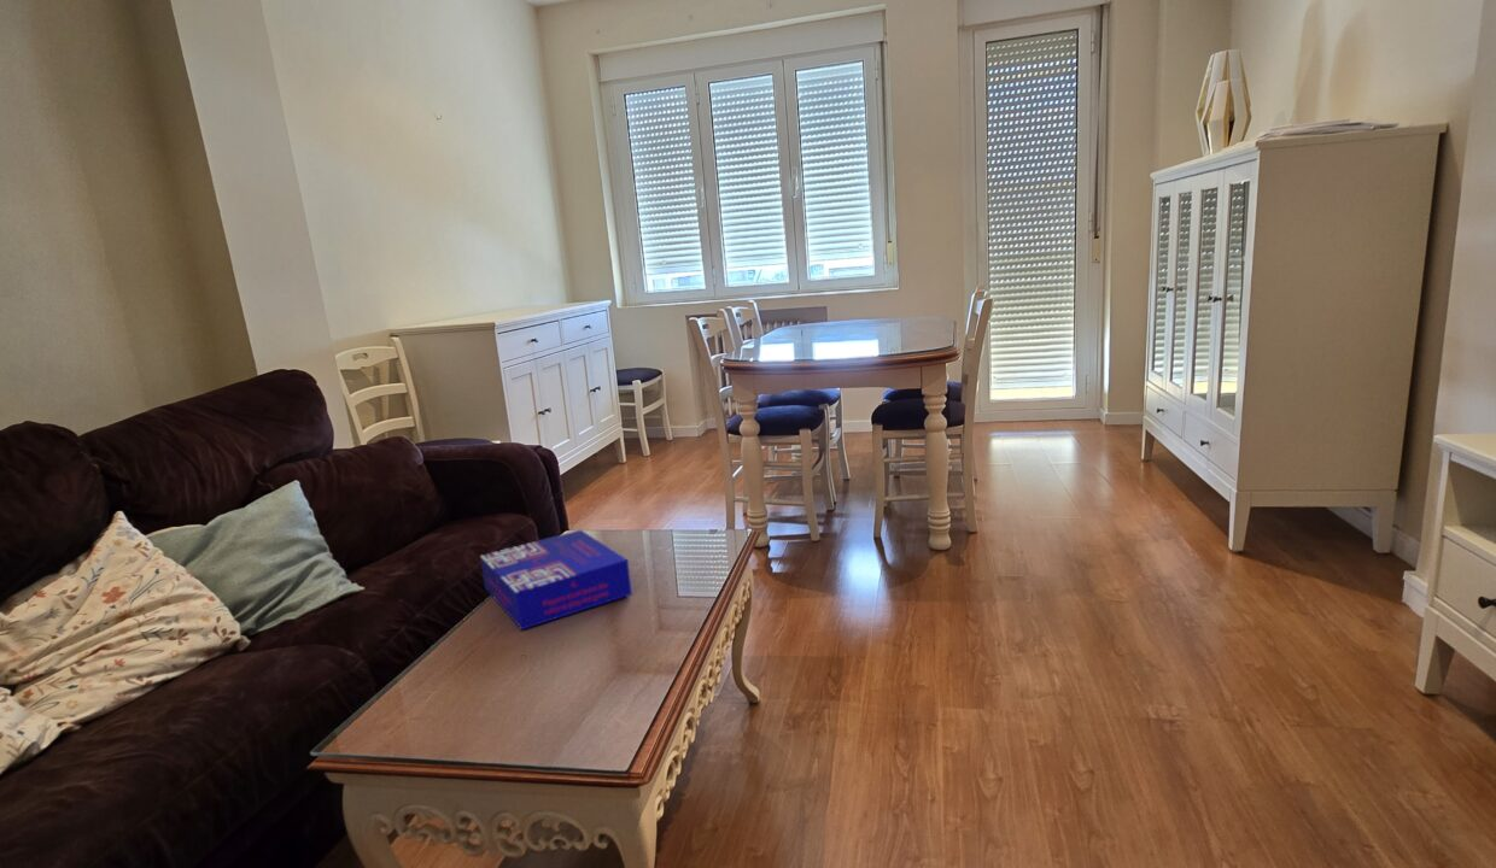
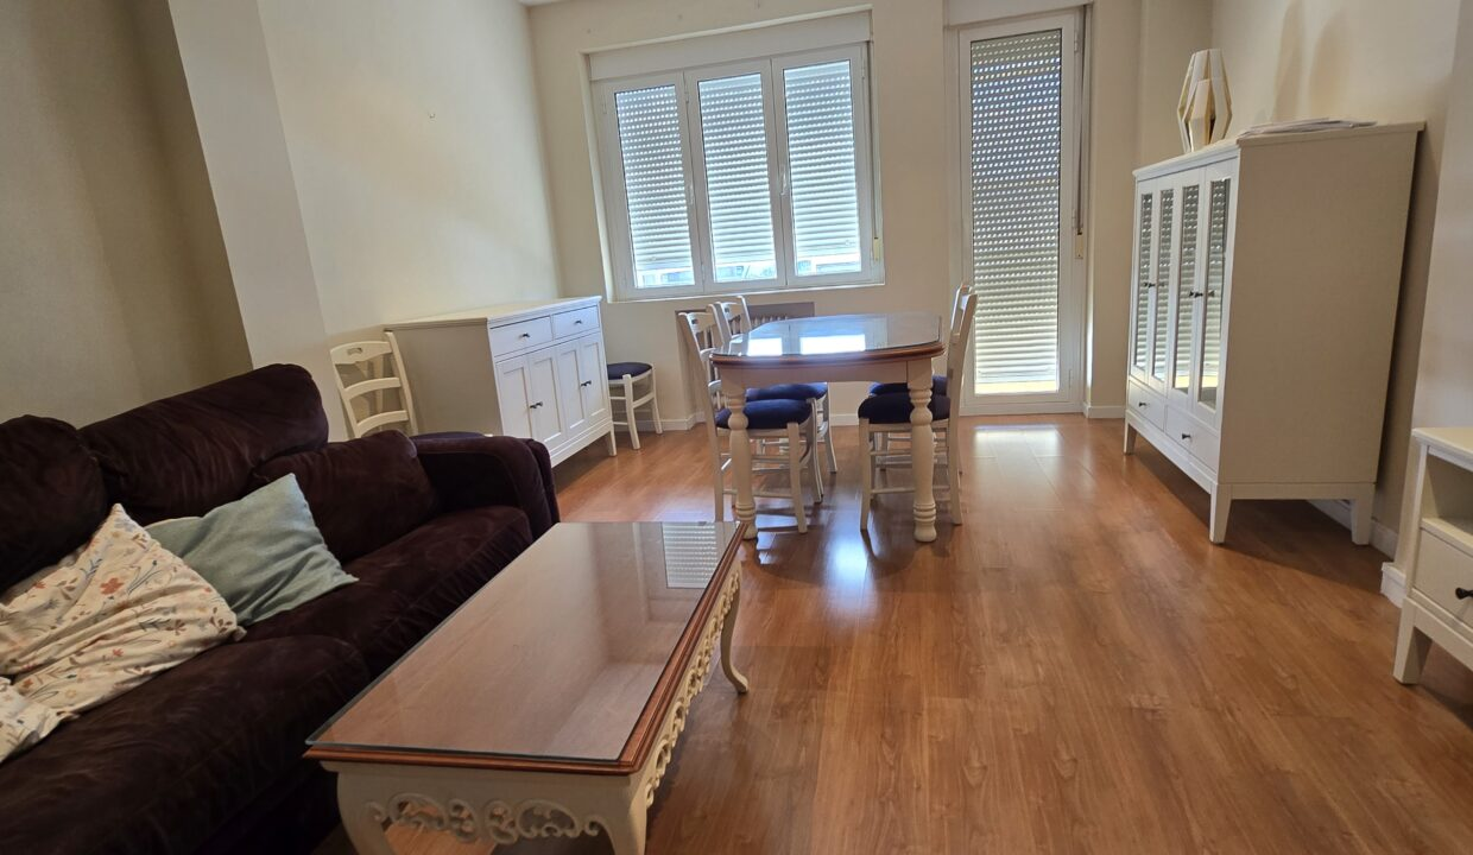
- board game [479,528,633,631]
